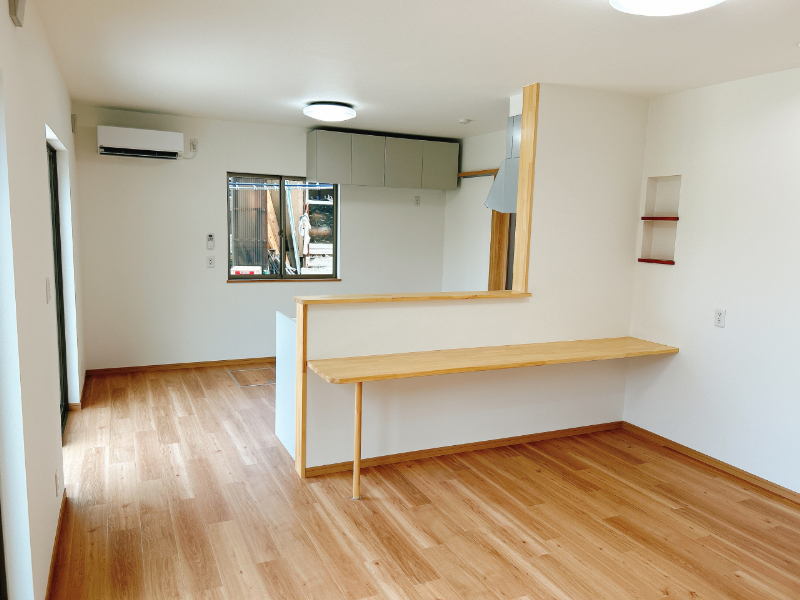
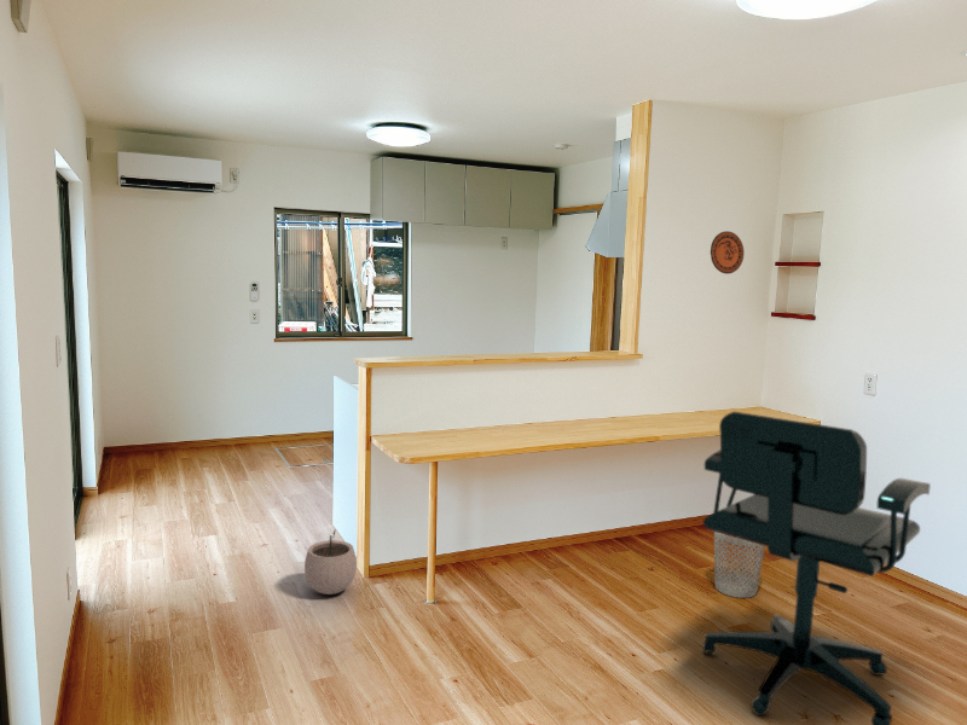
+ office chair [701,410,932,725]
+ wastebasket [713,532,766,599]
+ decorative plate [710,230,745,276]
+ plant pot [303,529,358,596]
